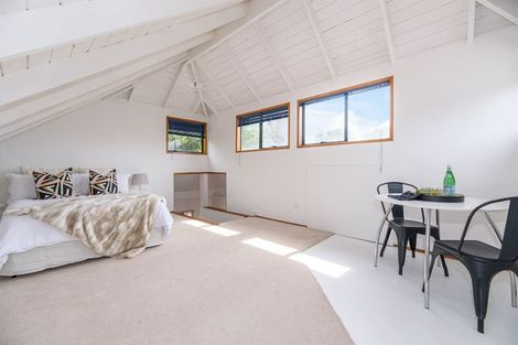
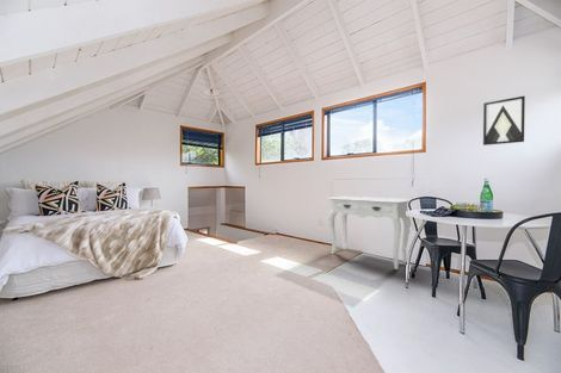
+ console table [327,195,412,271]
+ wall art [482,95,526,147]
